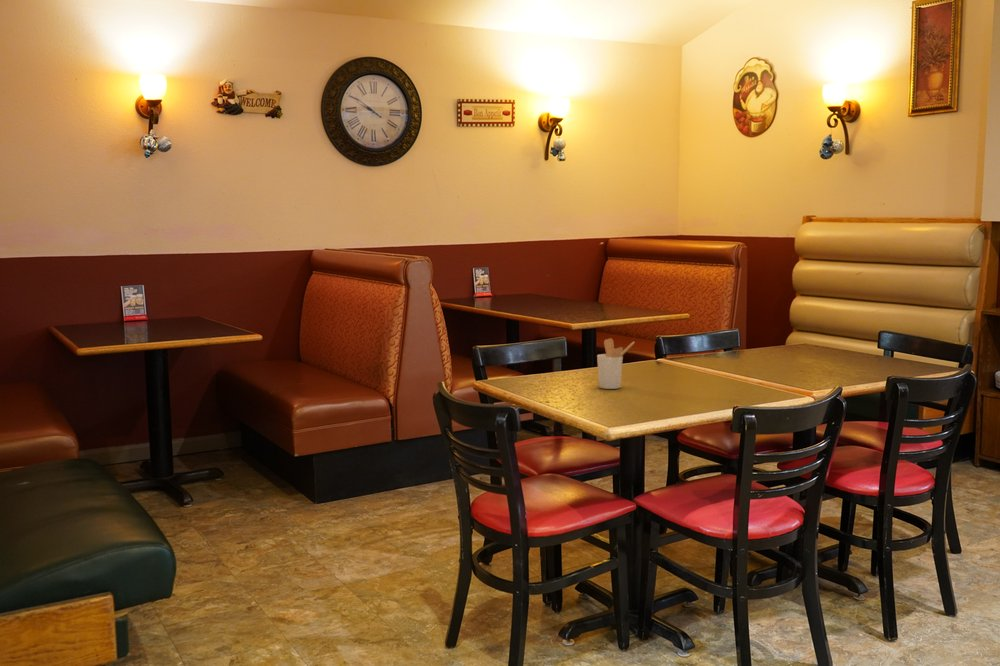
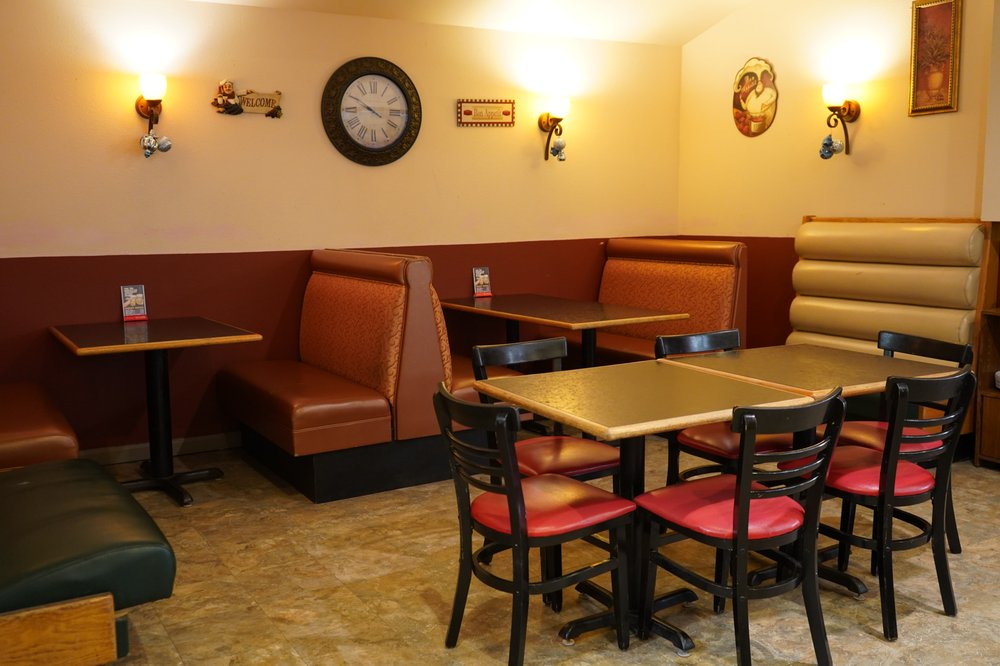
- utensil holder [596,337,636,390]
